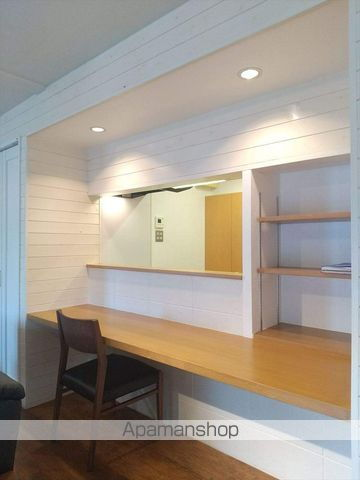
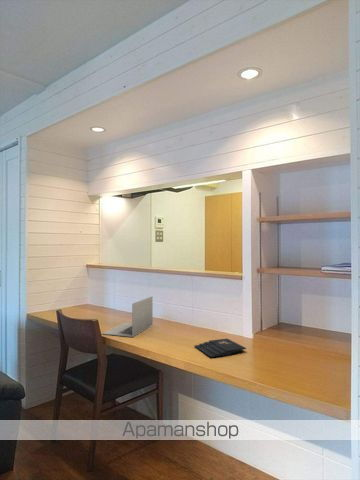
+ notebook [193,338,247,358]
+ laptop [101,296,153,338]
